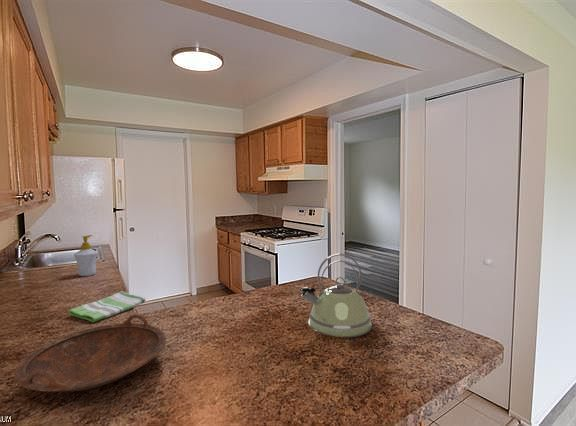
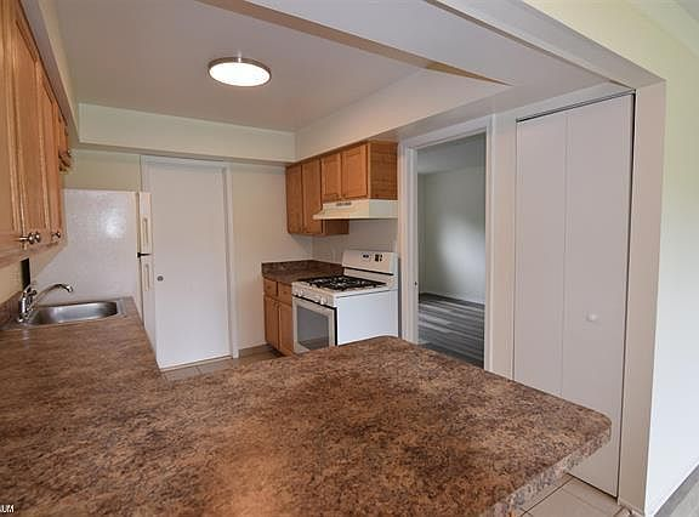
- soap bottle [73,234,99,277]
- dish towel [68,290,146,323]
- kettle [299,253,373,339]
- bowl [14,313,167,393]
